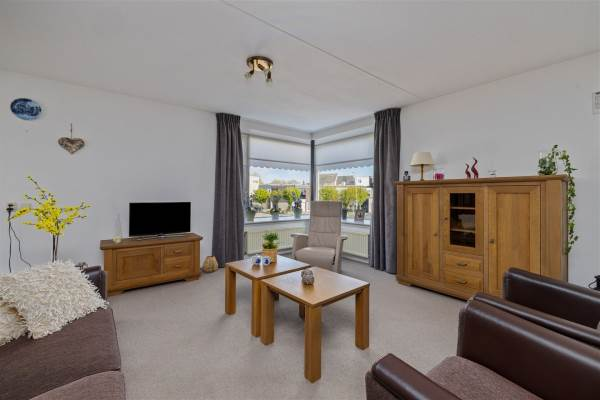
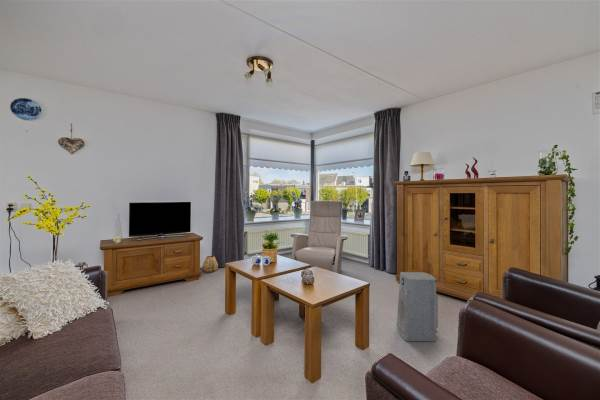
+ air purifier [395,271,439,342]
